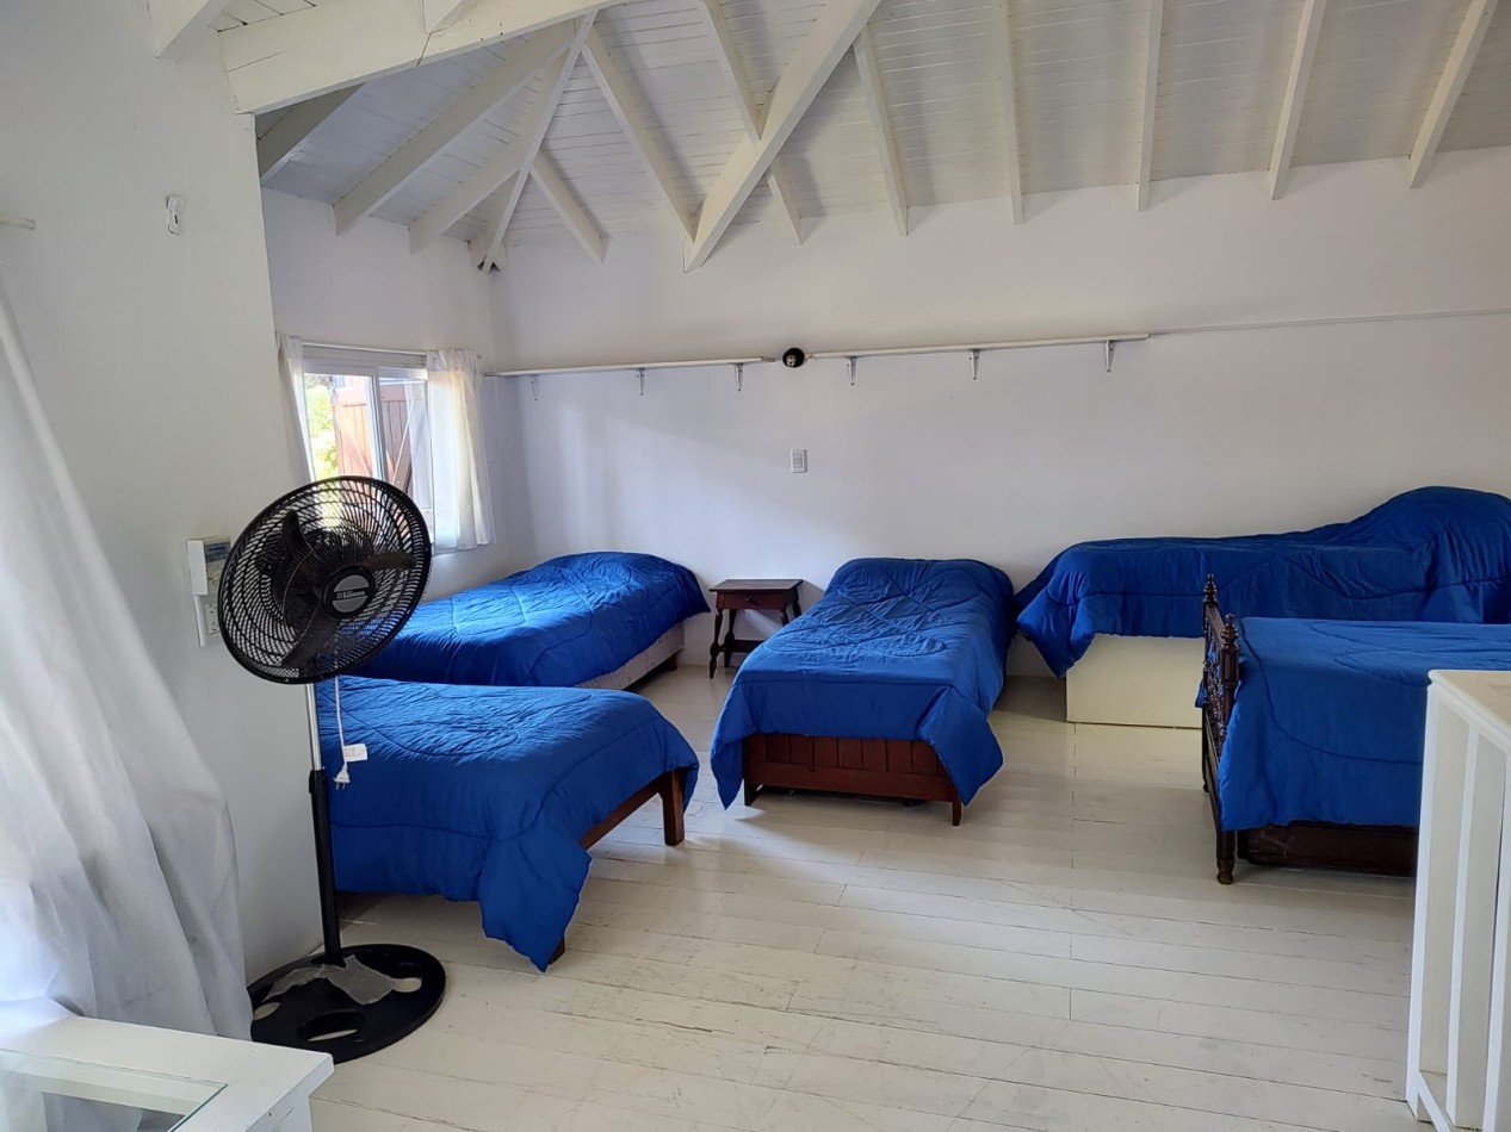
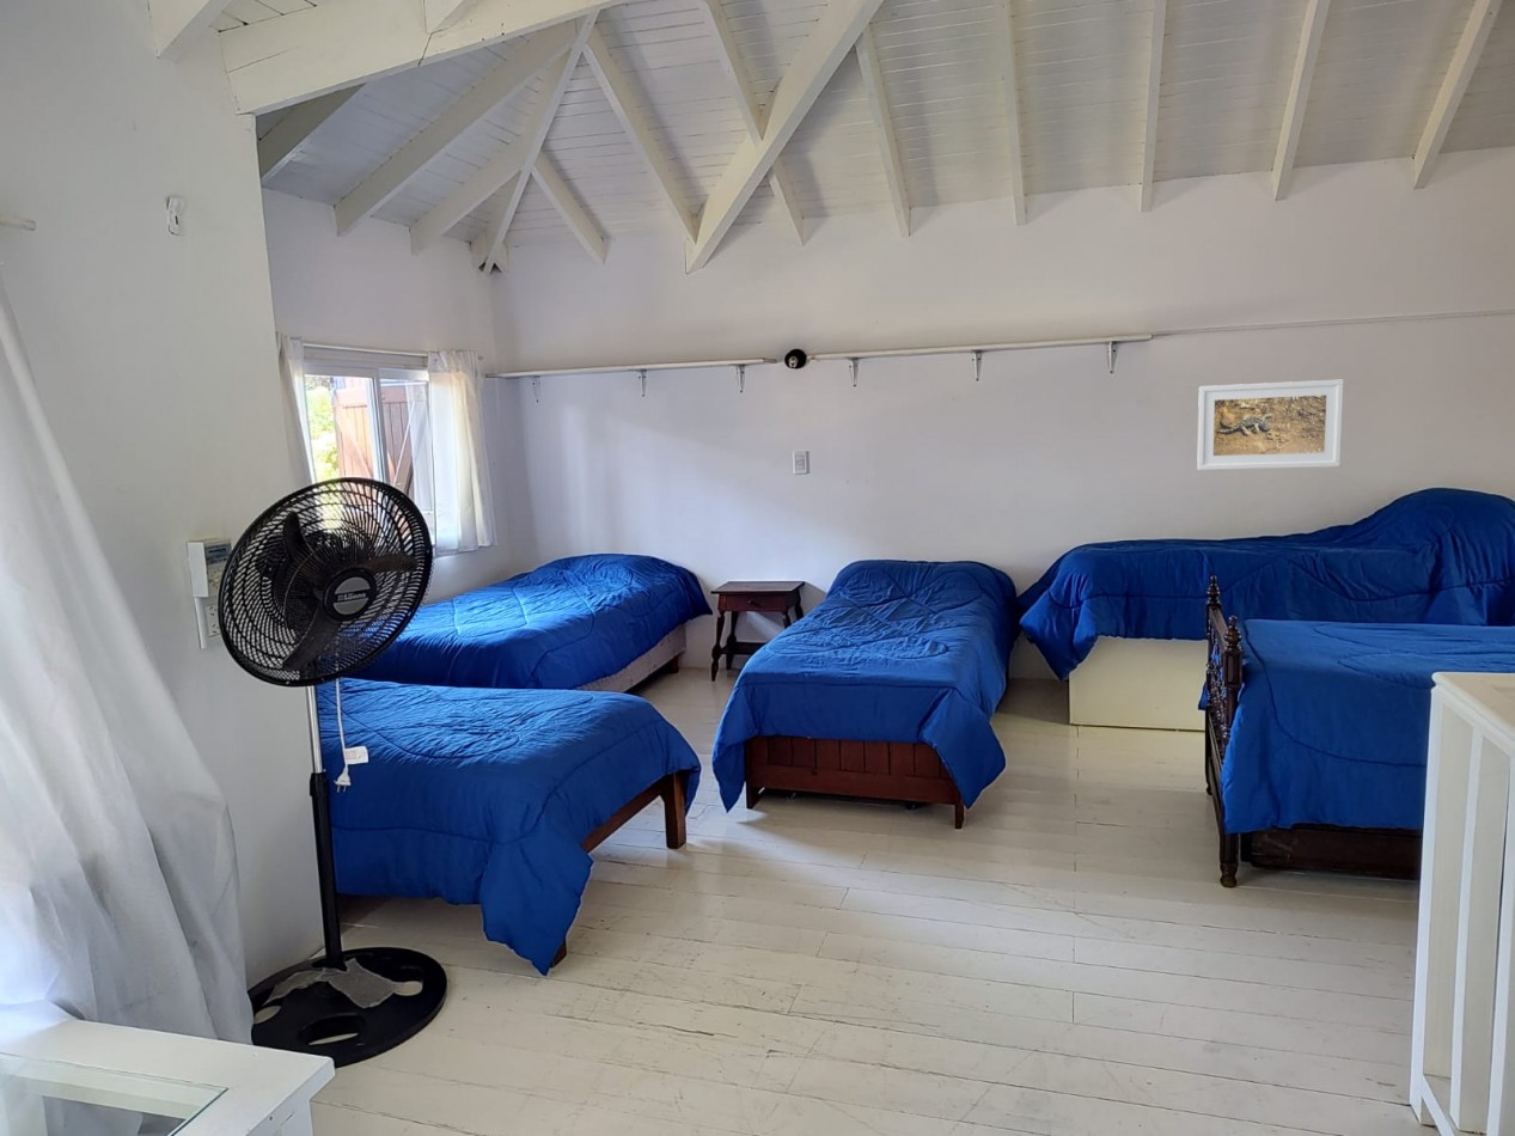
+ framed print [1196,378,1345,471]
